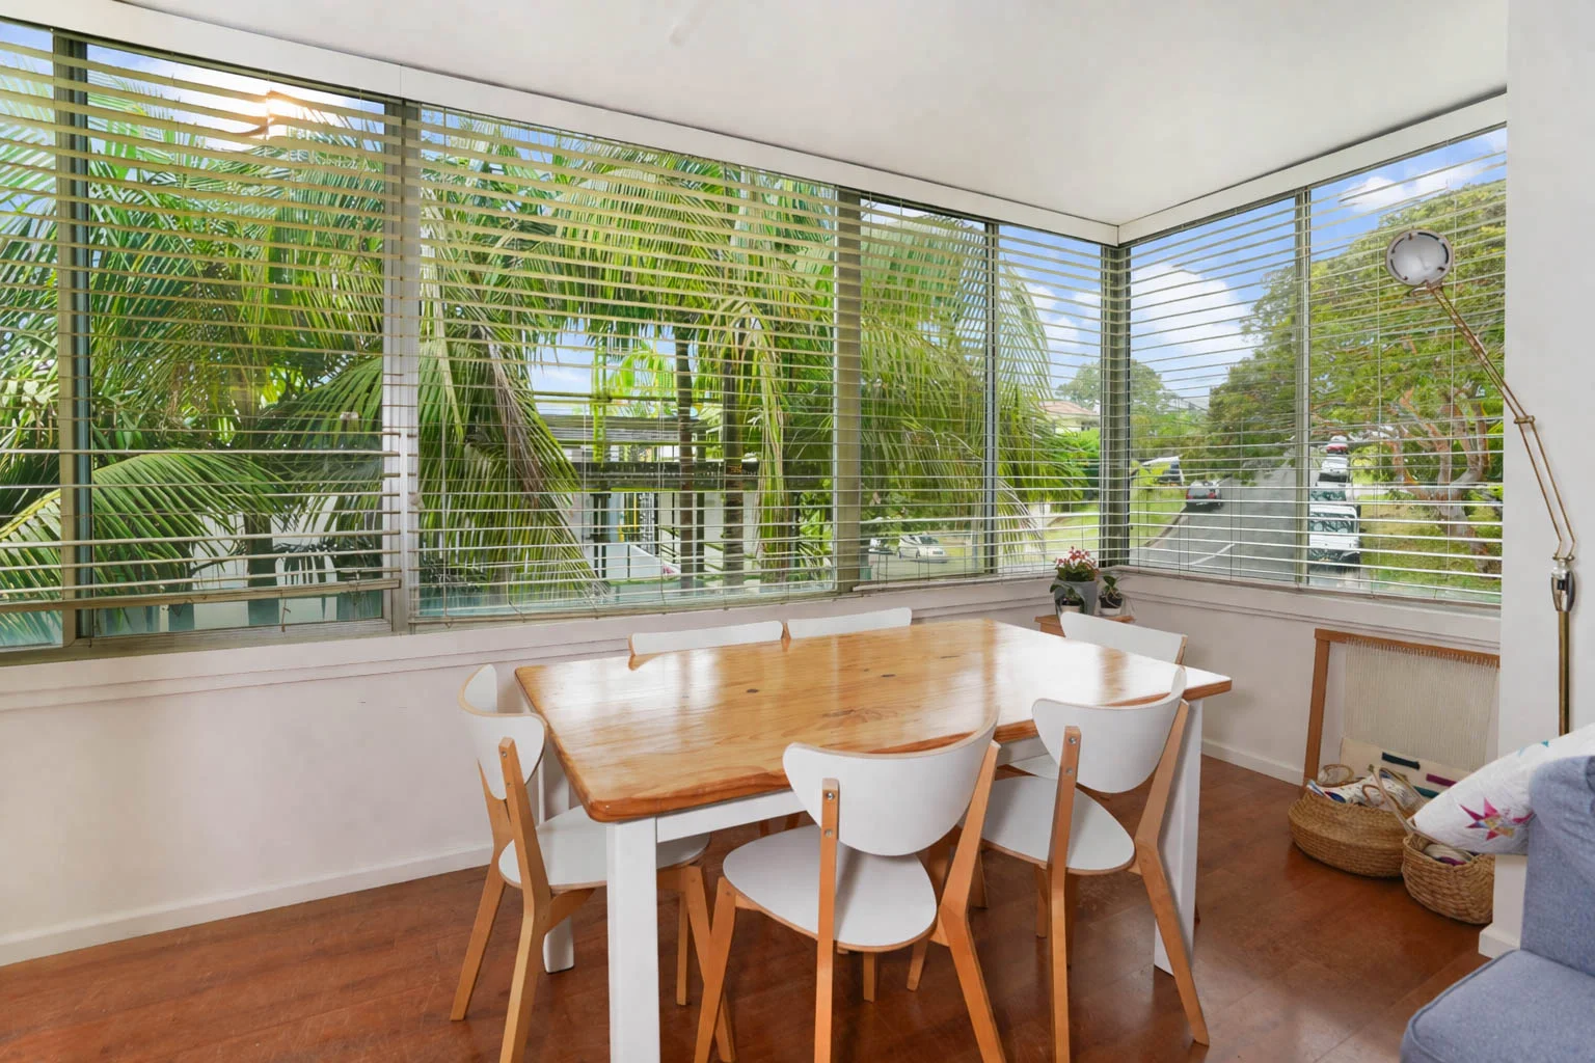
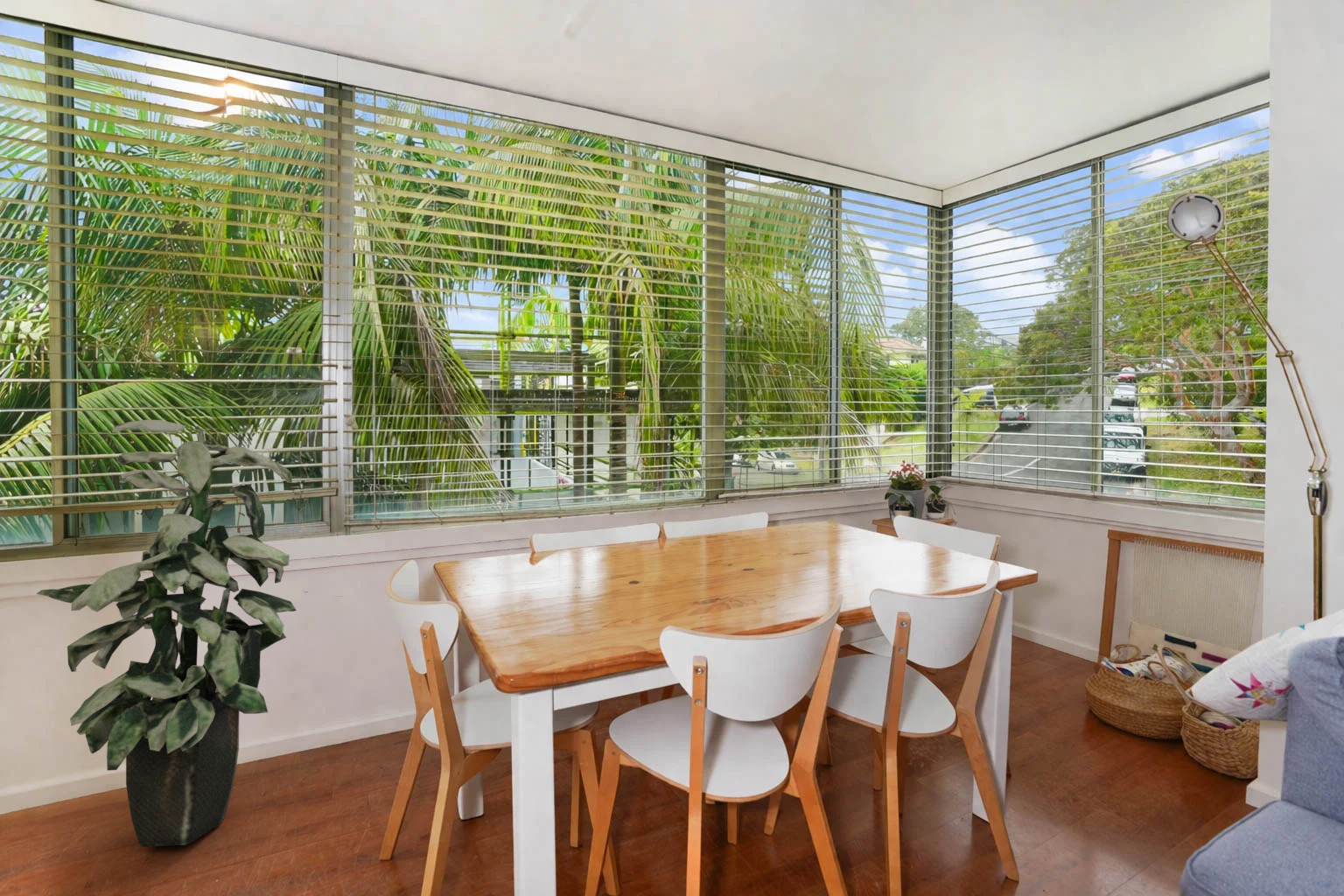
+ indoor plant [36,419,297,847]
